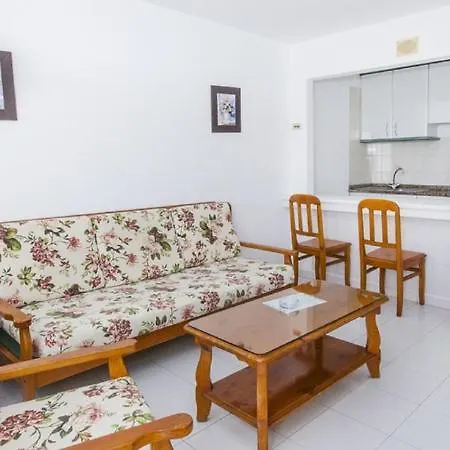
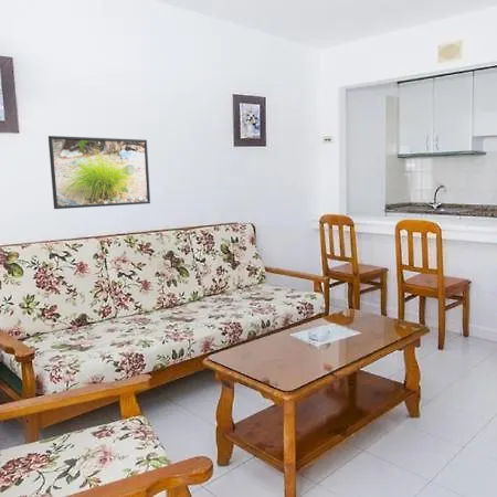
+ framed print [47,135,151,210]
